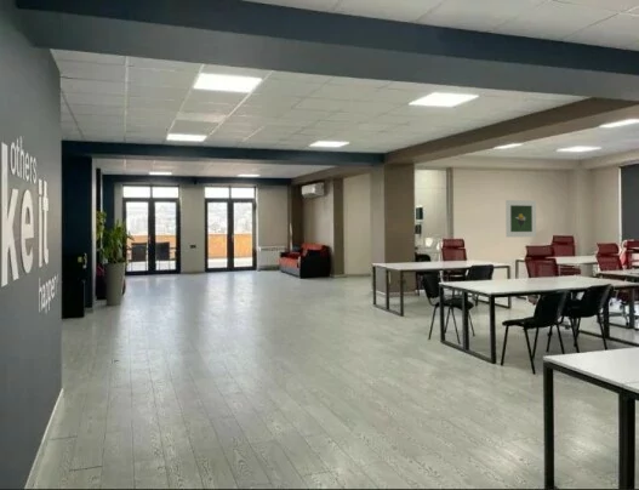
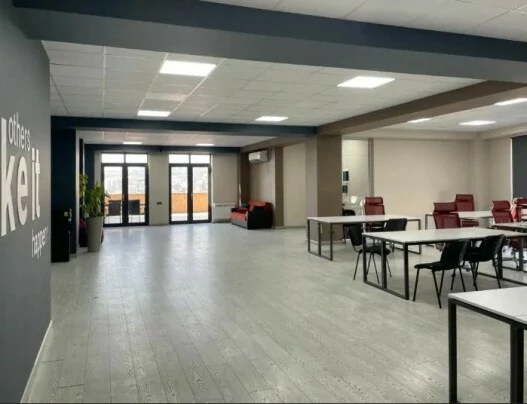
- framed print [504,199,537,239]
